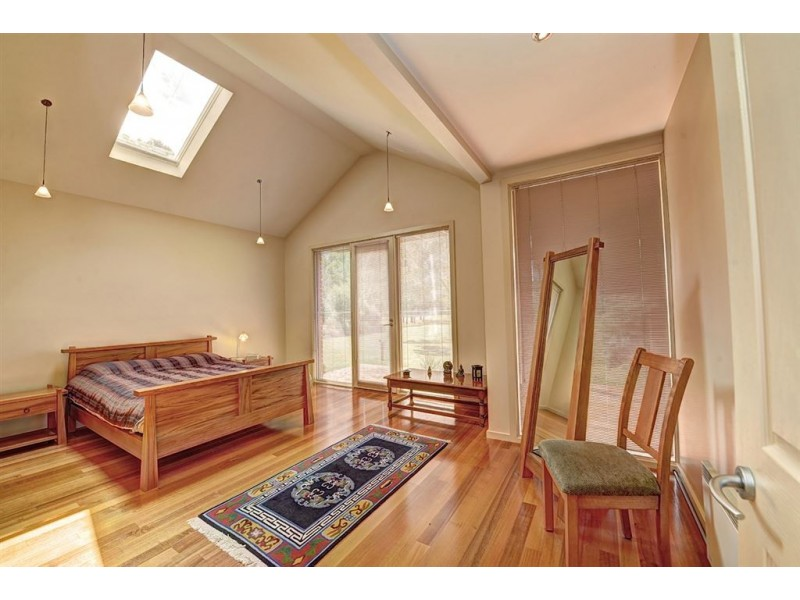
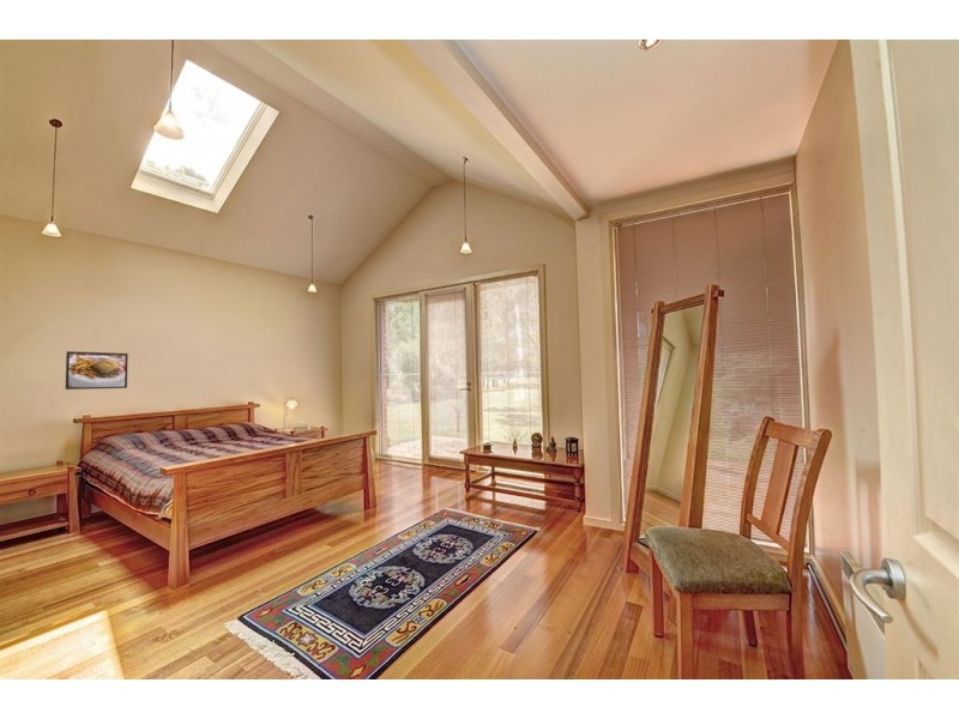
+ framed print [65,350,129,391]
